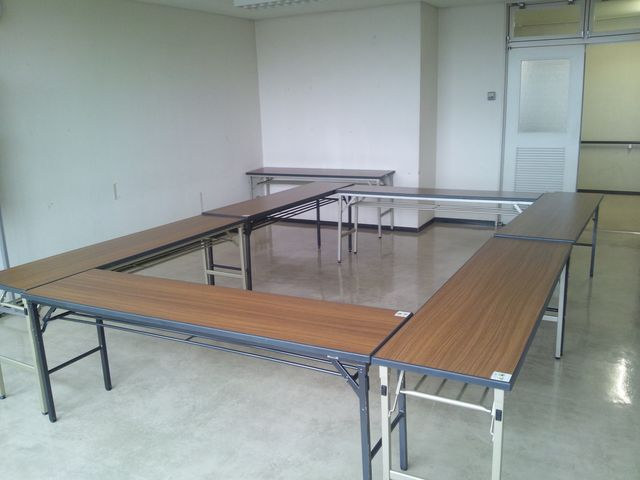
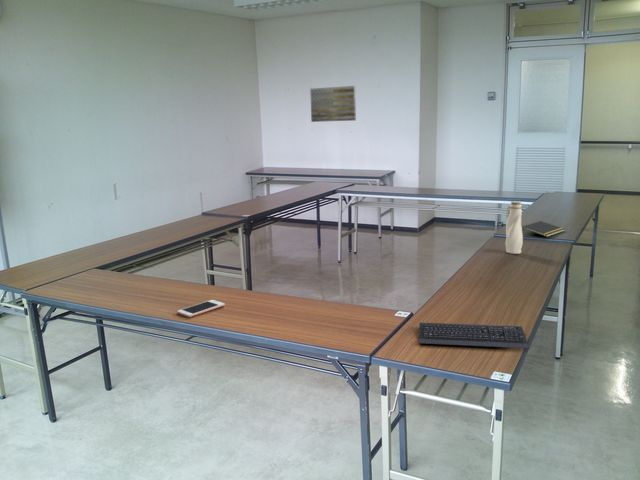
+ cell phone [176,299,226,318]
+ water bottle [504,200,524,255]
+ keyboard [418,322,531,349]
+ notepad [521,220,565,238]
+ wall art [309,85,357,123]
